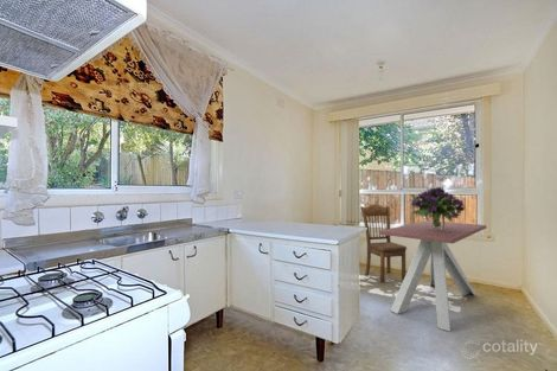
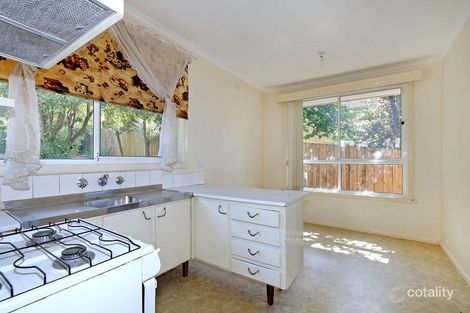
- dining table [378,219,487,332]
- dining chair [359,203,408,283]
- bouquet [410,186,466,230]
